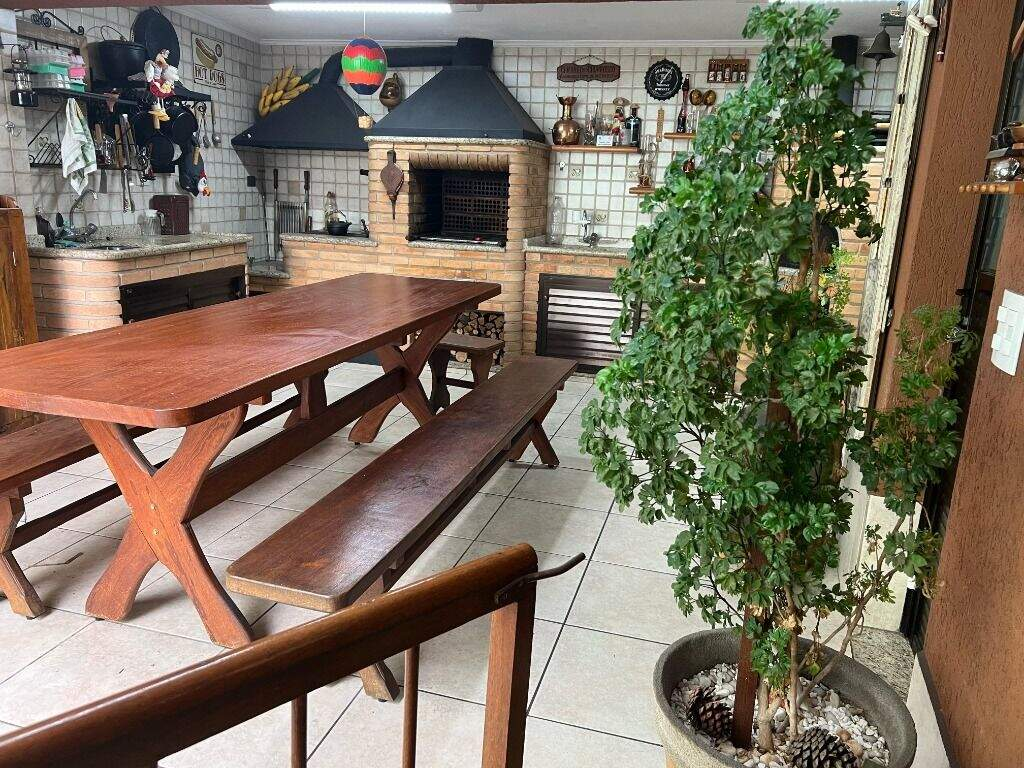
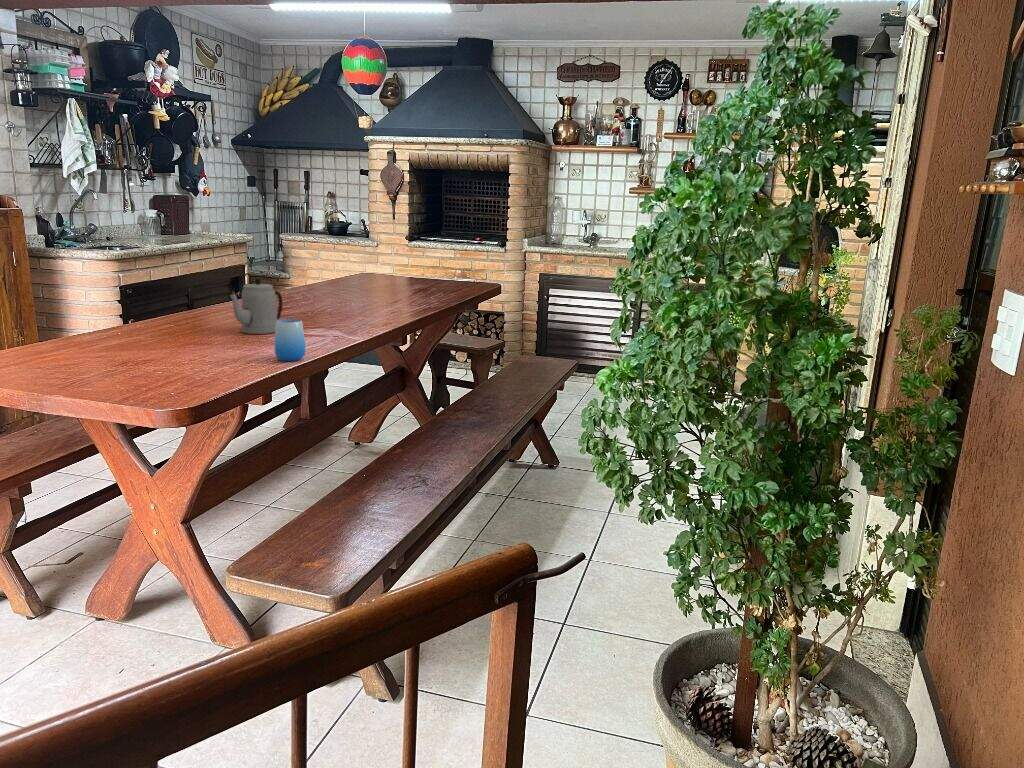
+ teapot [228,277,283,335]
+ cup [273,318,307,362]
